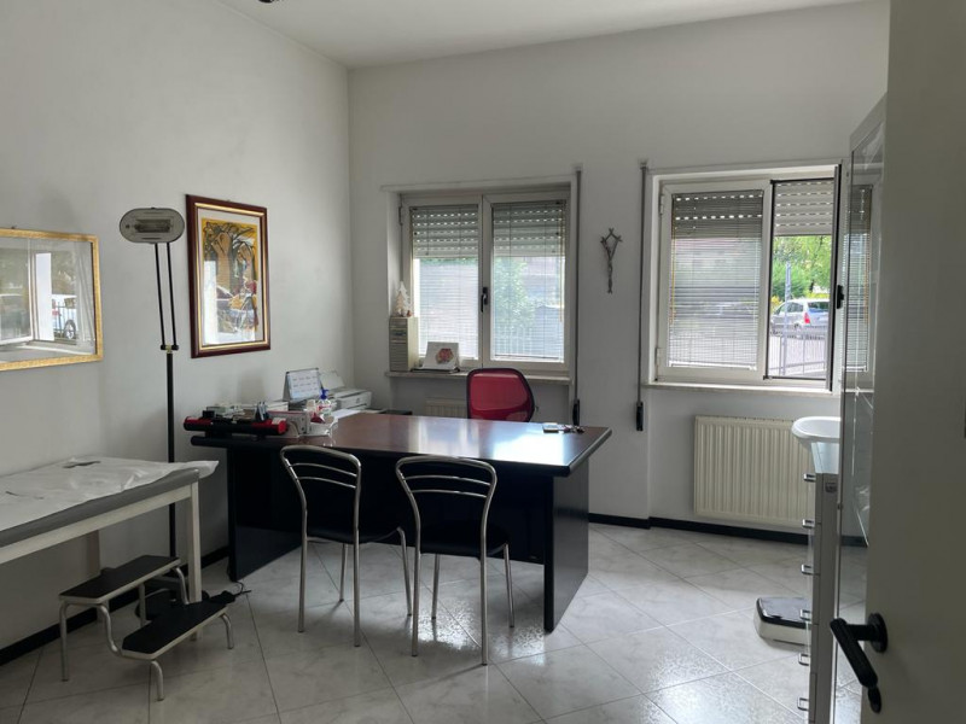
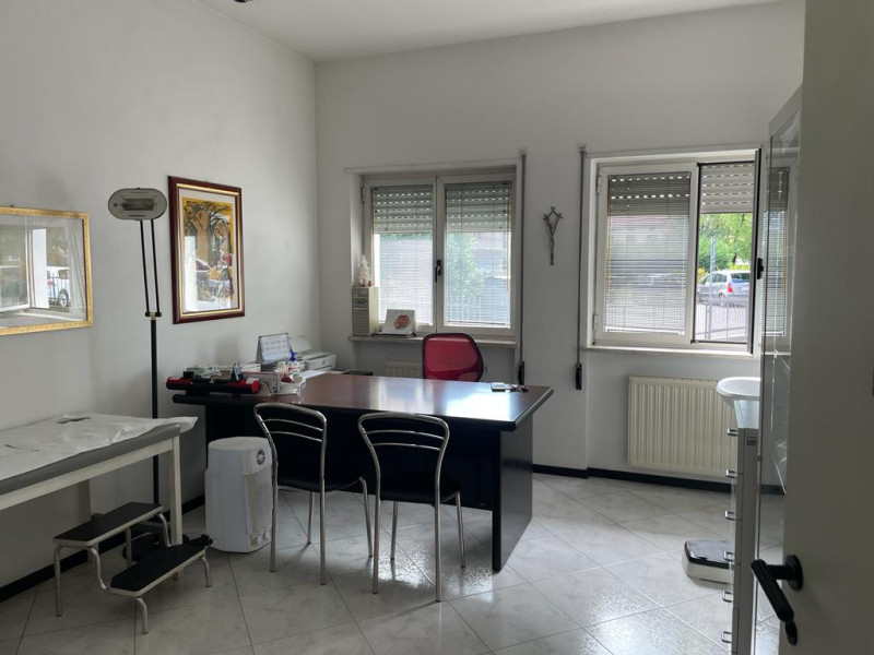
+ air purifier [204,436,279,553]
